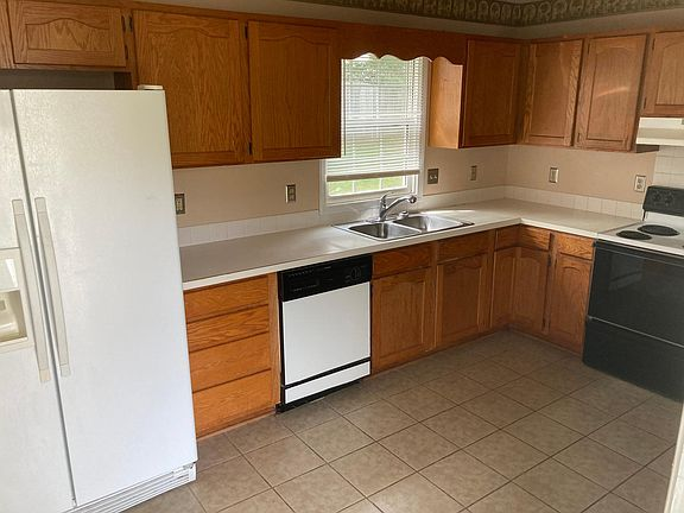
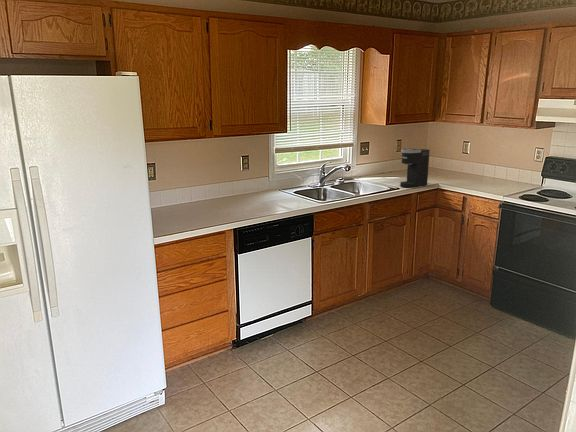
+ coffee maker [399,147,431,188]
